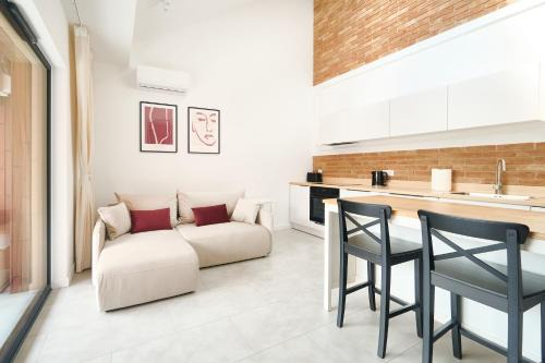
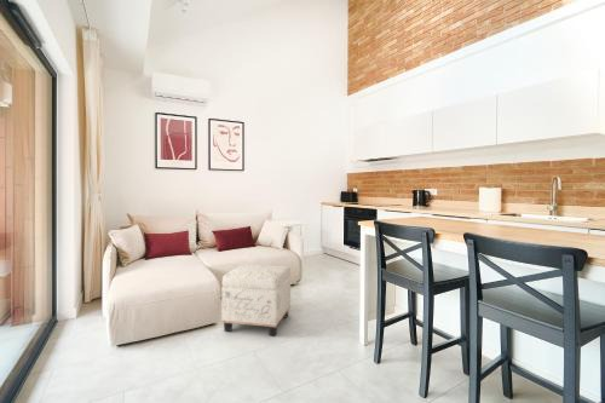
+ ottoman [220,263,292,336]
